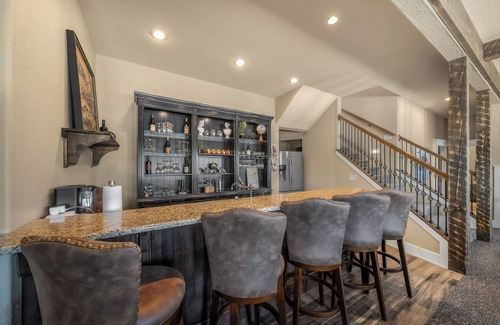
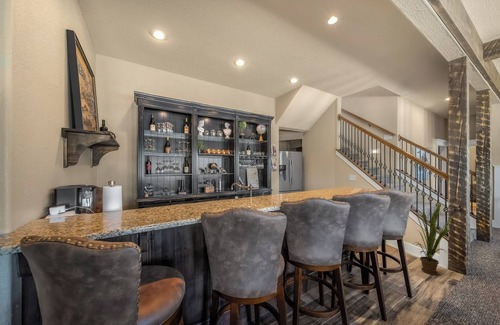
+ house plant [409,202,456,276]
